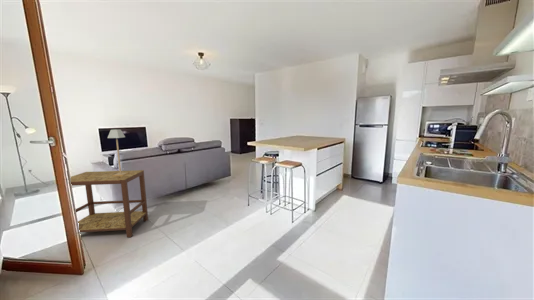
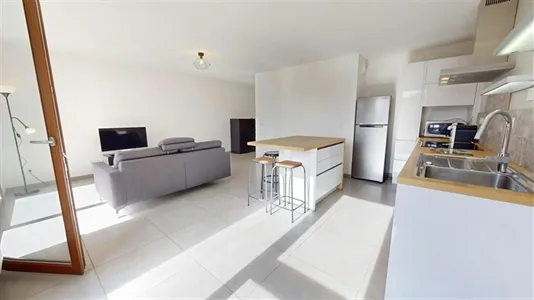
- side table [70,169,149,238]
- table lamp [107,129,129,176]
